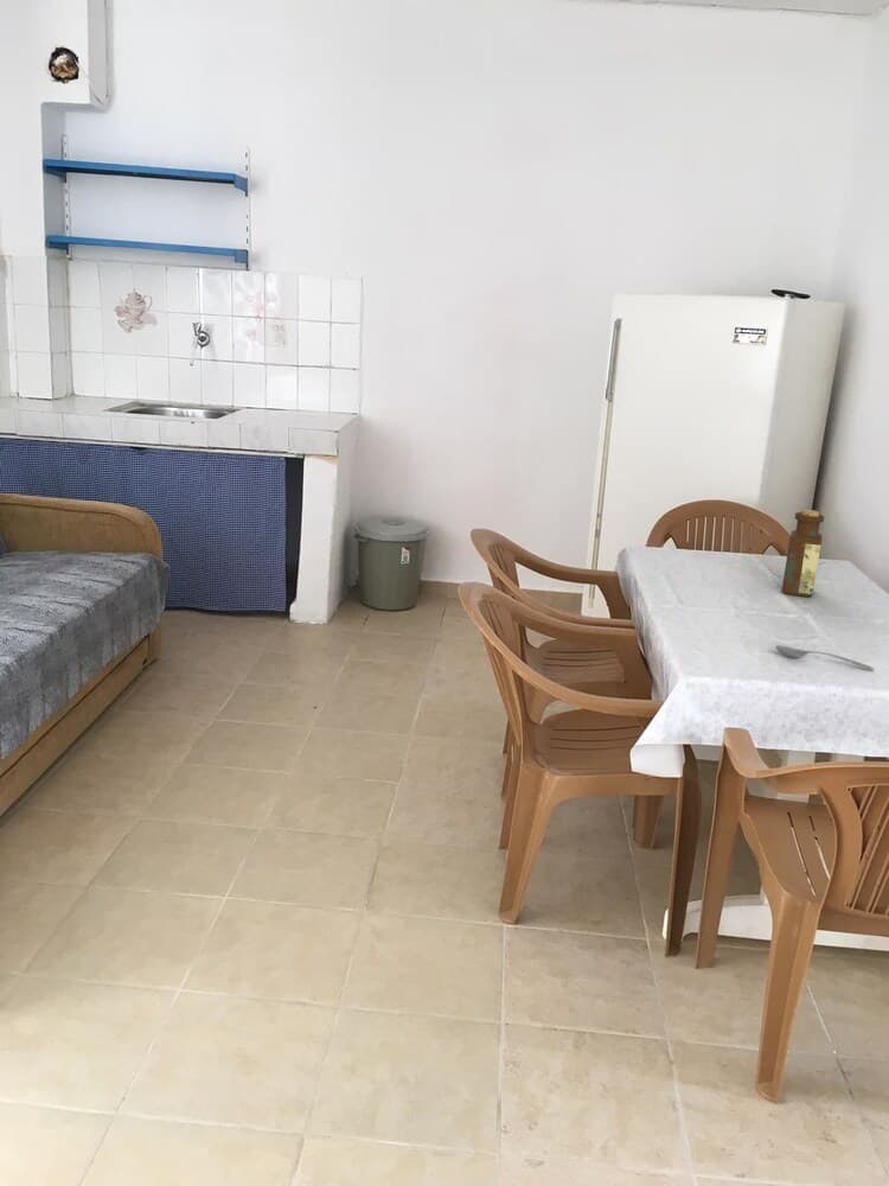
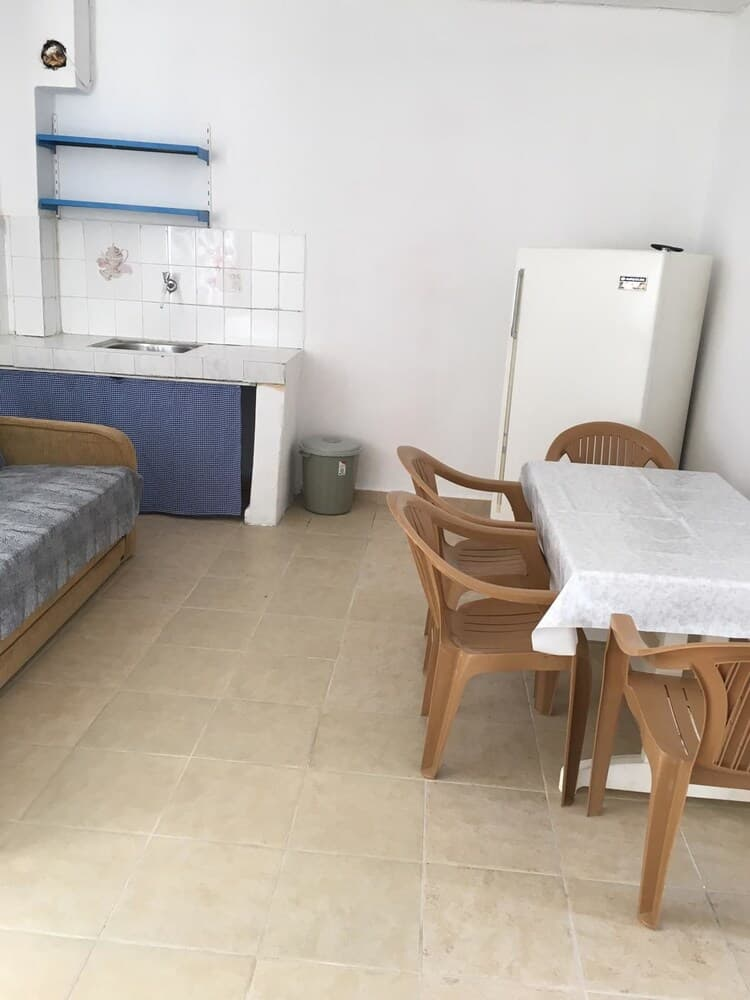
- bottle [781,509,825,598]
- soupspoon [774,644,875,671]
